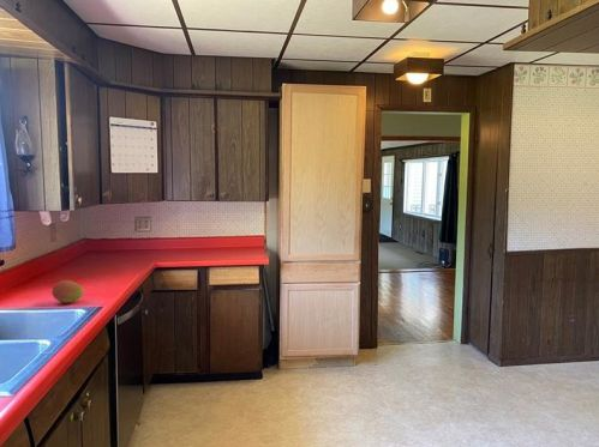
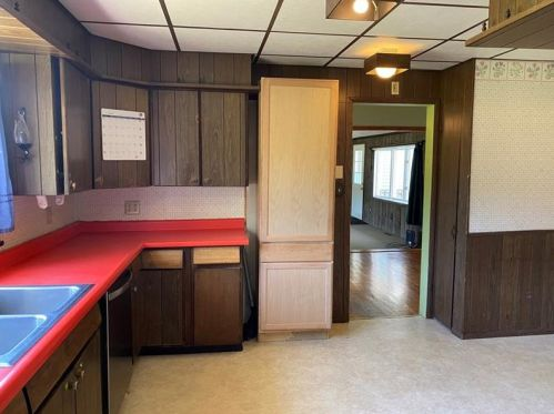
- fruit [50,279,84,304]
